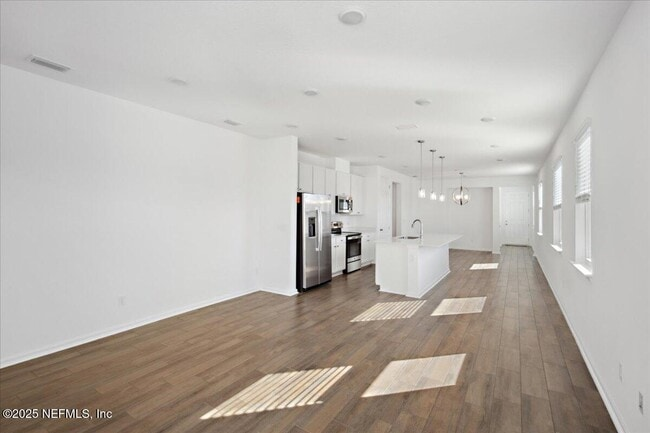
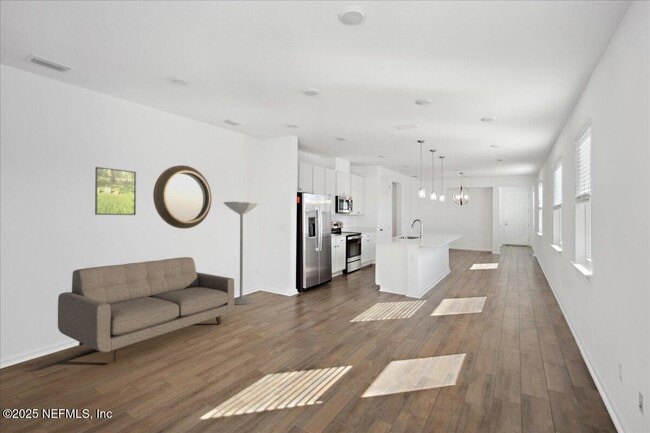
+ sofa [57,256,235,363]
+ floor lamp [223,201,260,306]
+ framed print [94,166,137,216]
+ home mirror [152,164,213,230]
